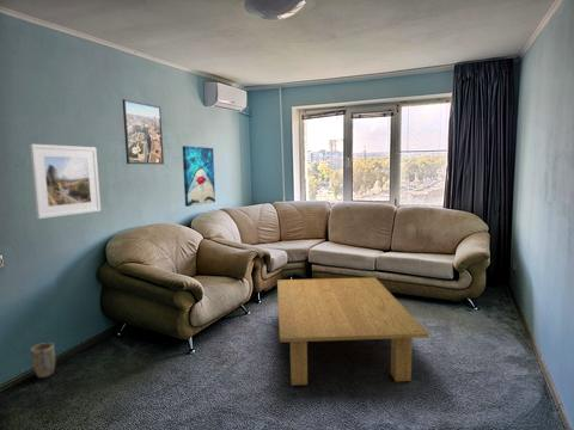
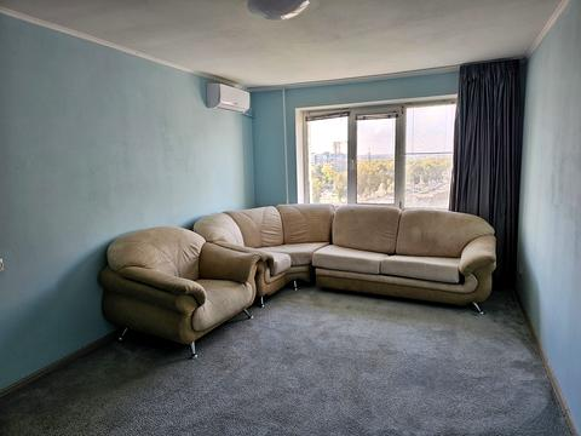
- wall art [182,145,216,208]
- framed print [29,143,102,220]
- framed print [122,98,165,165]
- plant pot [30,342,56,379]
- coffee table [276,276,429,387]
